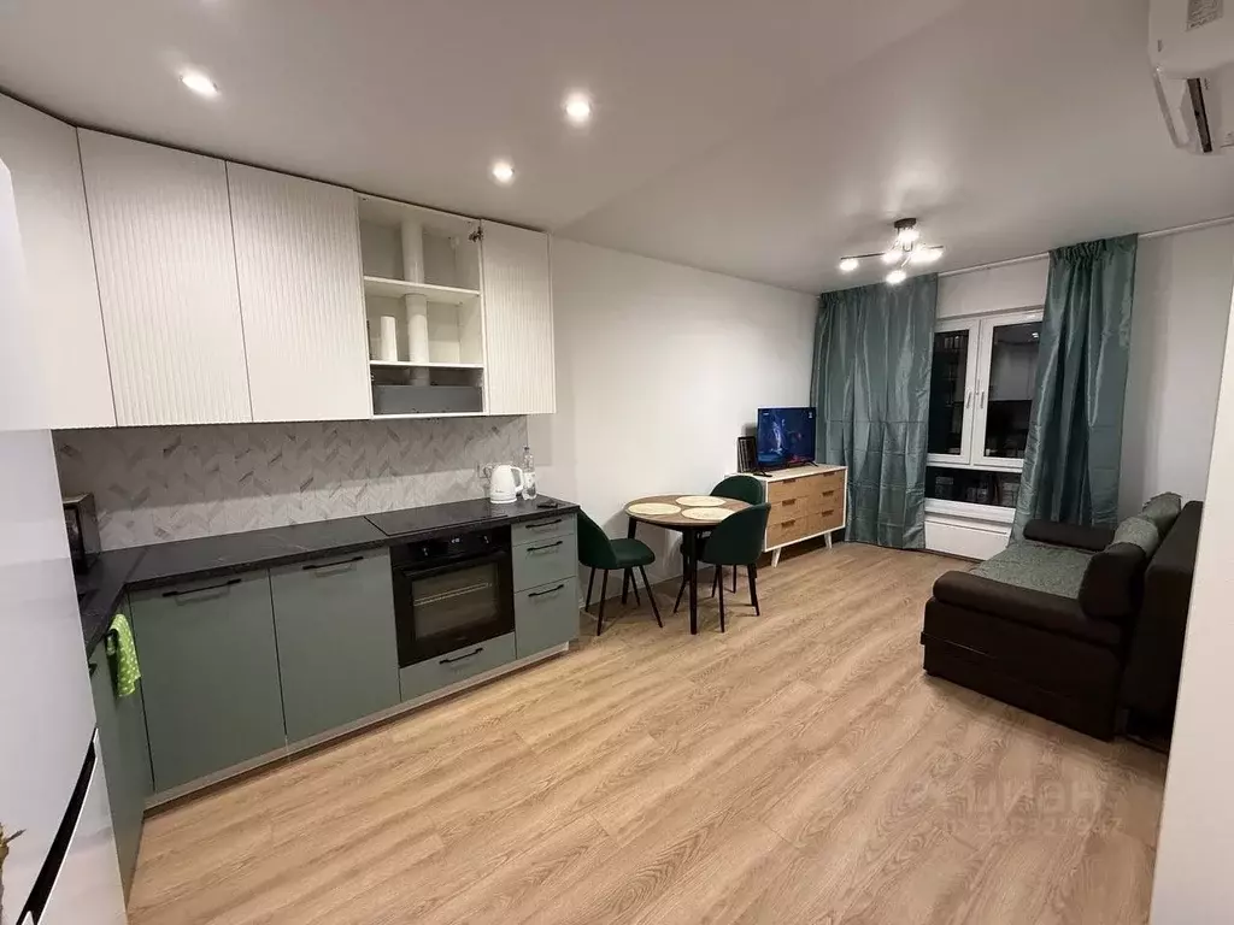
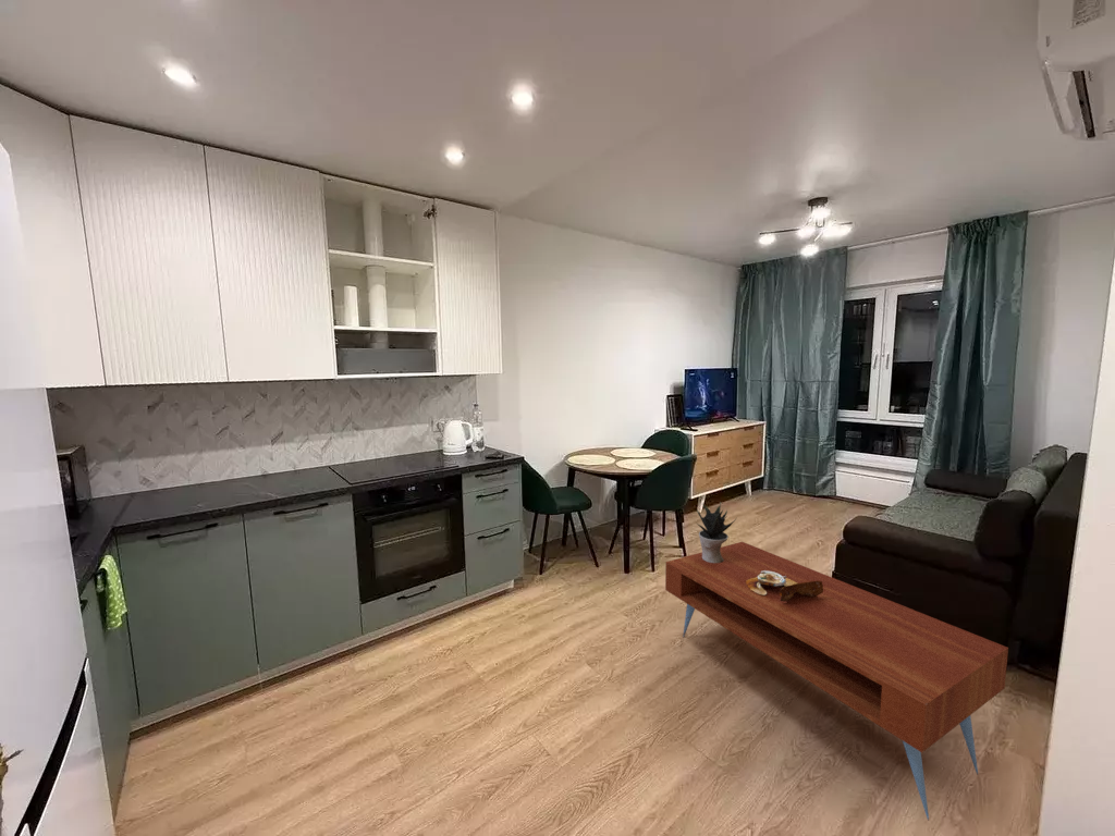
+ soup bowl [746,570,823,602]
+ coffee table [664,541,1009,822]
+ potted plant [696,502,738,563]
